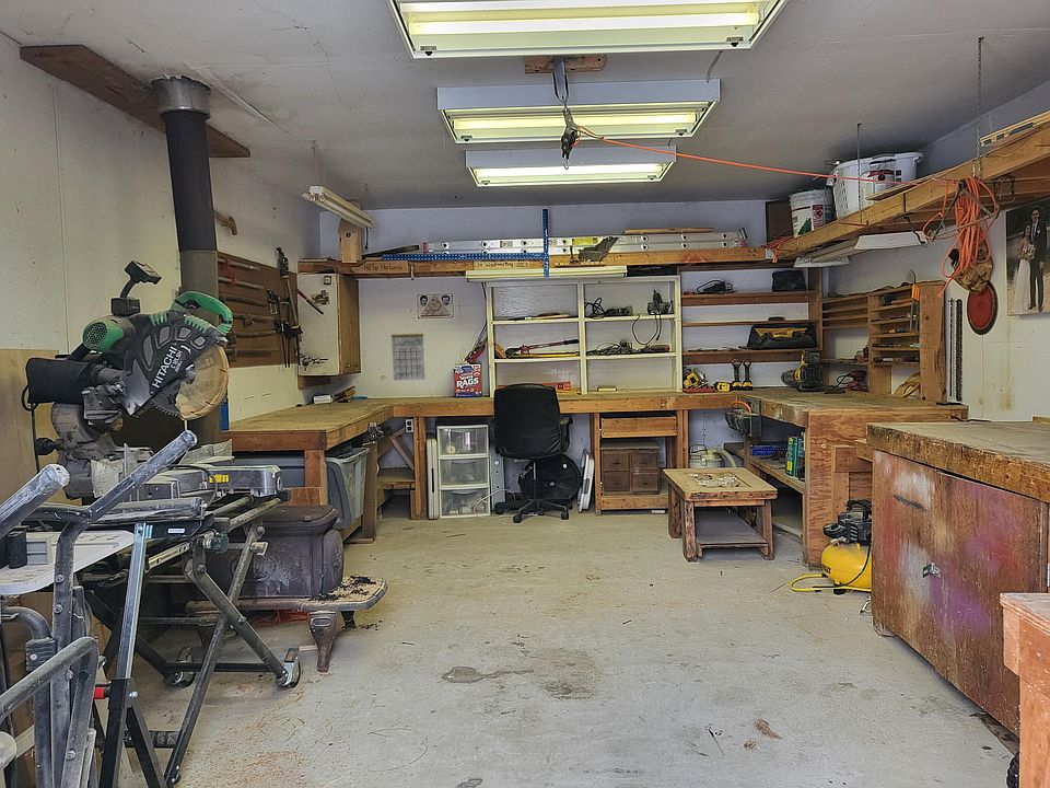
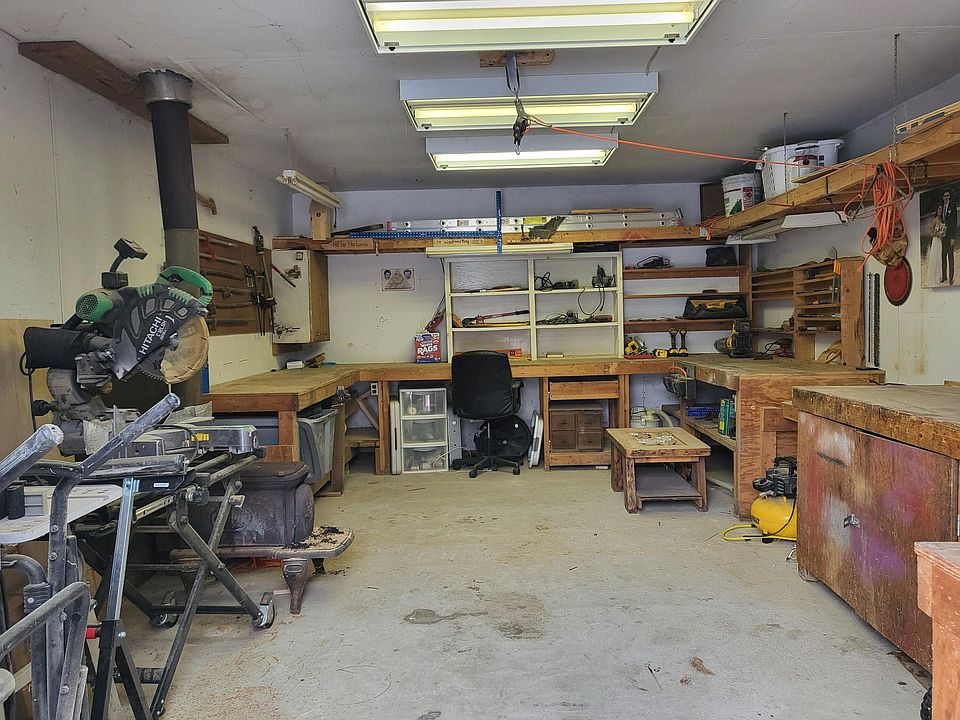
- calendar [390,323,425,381]
